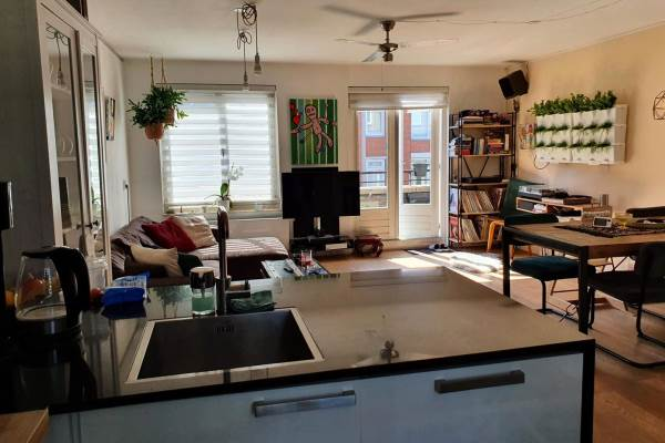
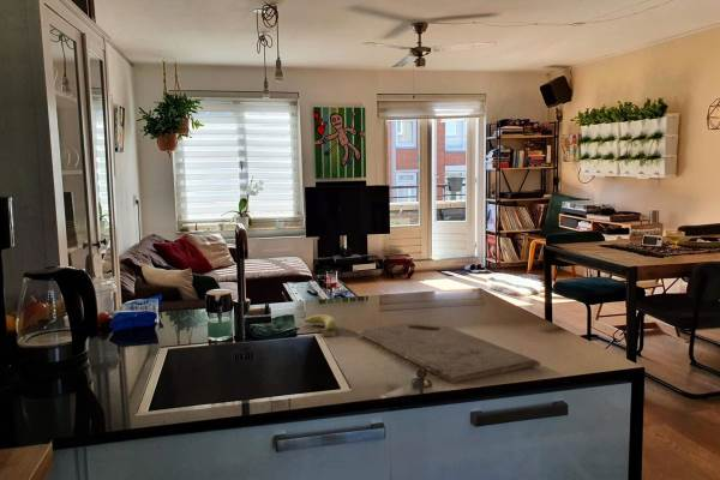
+ cutting board [356,322,541,385]
+ fruit [304,313,337,335]
